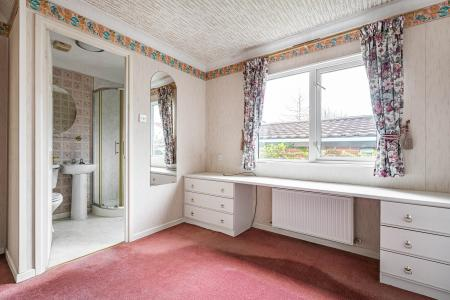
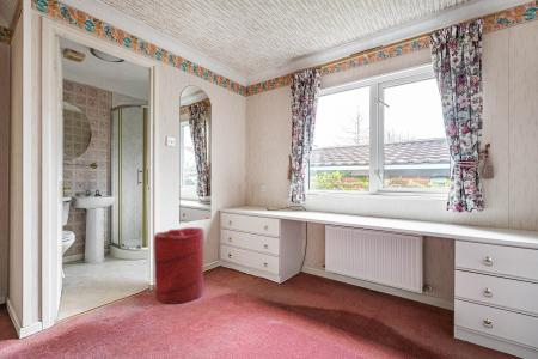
+ laundry hamper [153,226,206,305]
